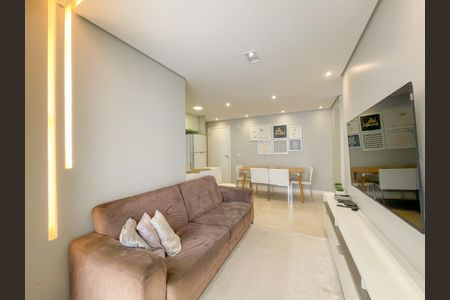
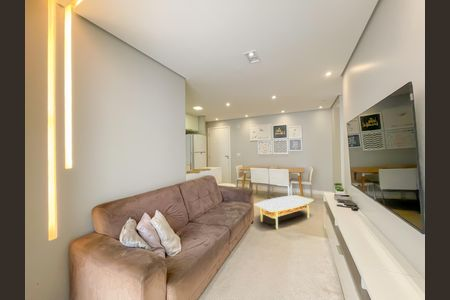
+ coffee table [253,194,315,230]
